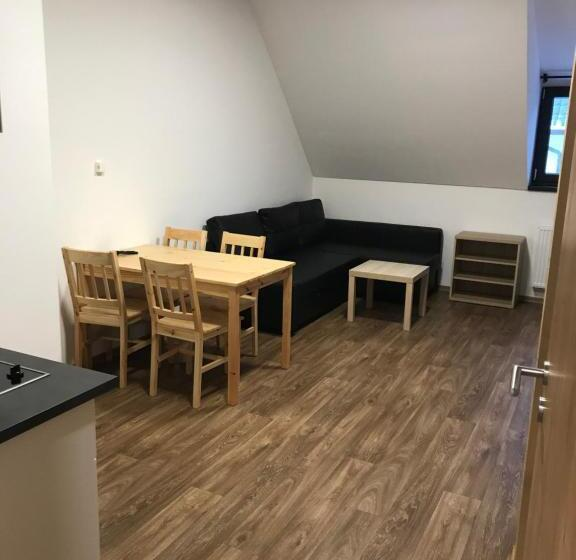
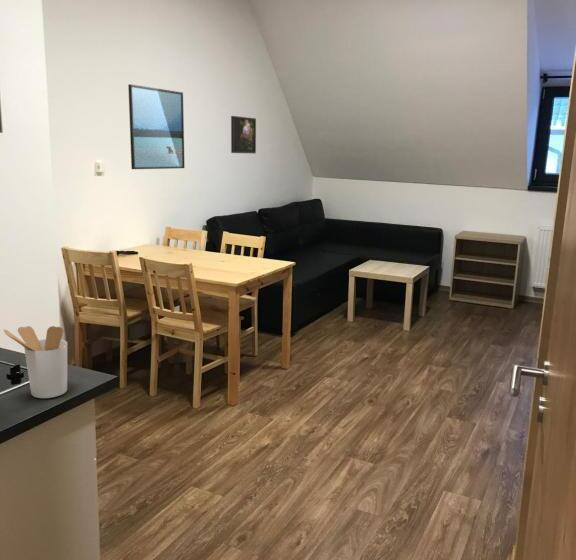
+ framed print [230,115,257,154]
+ utensil holder [3,325,68,399]
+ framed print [127,83,186,170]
